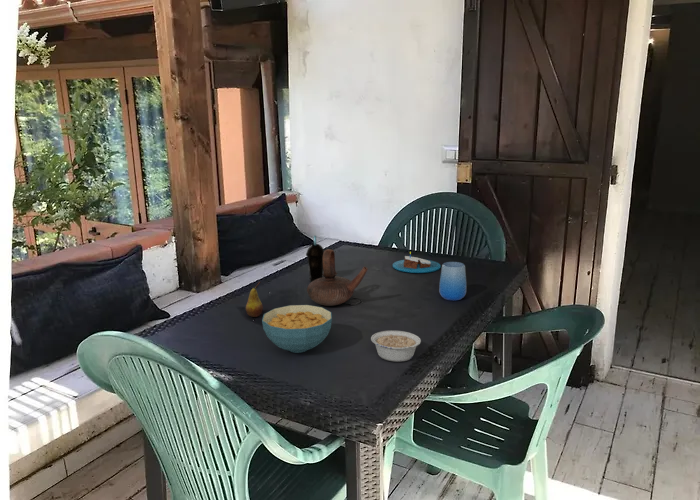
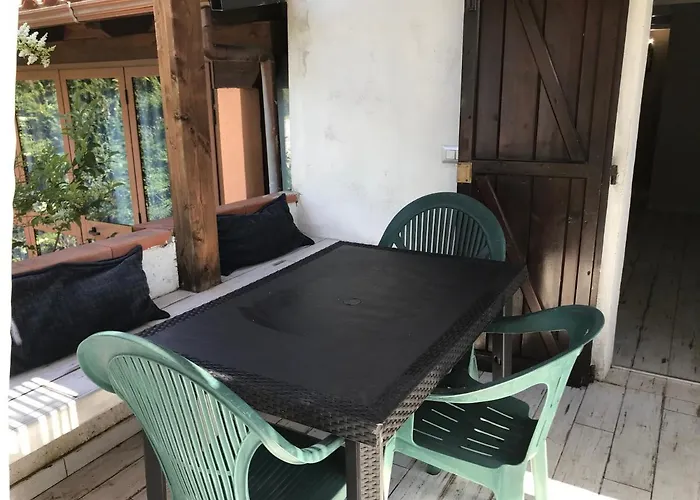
- cup [305,235,325,283]
- teapot [306,248,369,307]
- legume [370,330,422,363]
- candle [392,251,442,274]
- cup [438,261,467,301]
- fruit [245,281,264,318]
- cereal bowl [261,304,333,354]
